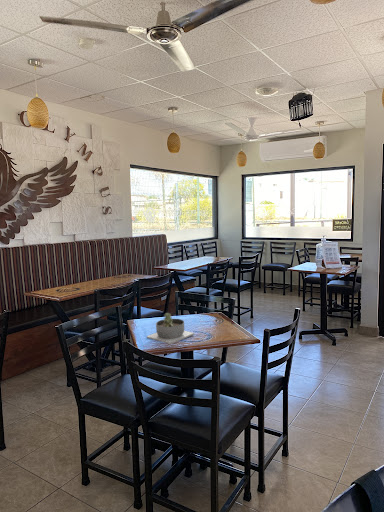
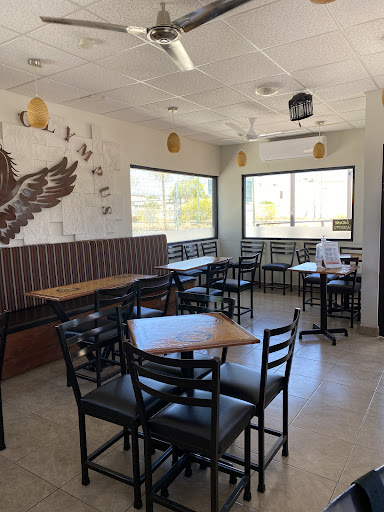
- succulent planter [146,312,195,345]
